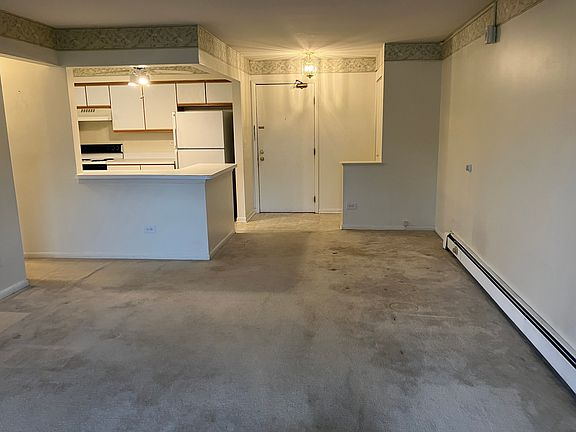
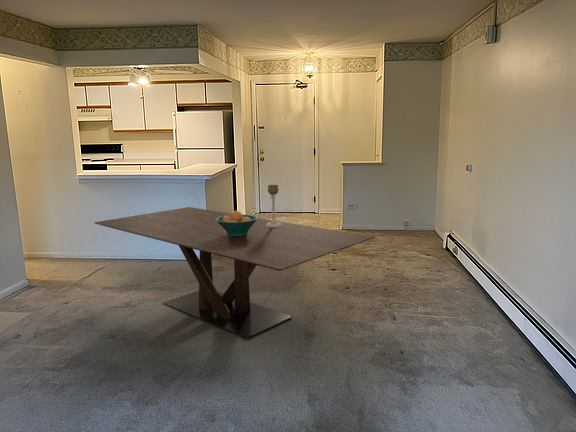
+ dining table [93,206,376,339]
+ fruit bowl [216,210,258,236]
+ candle holder [266,184,282,227]
